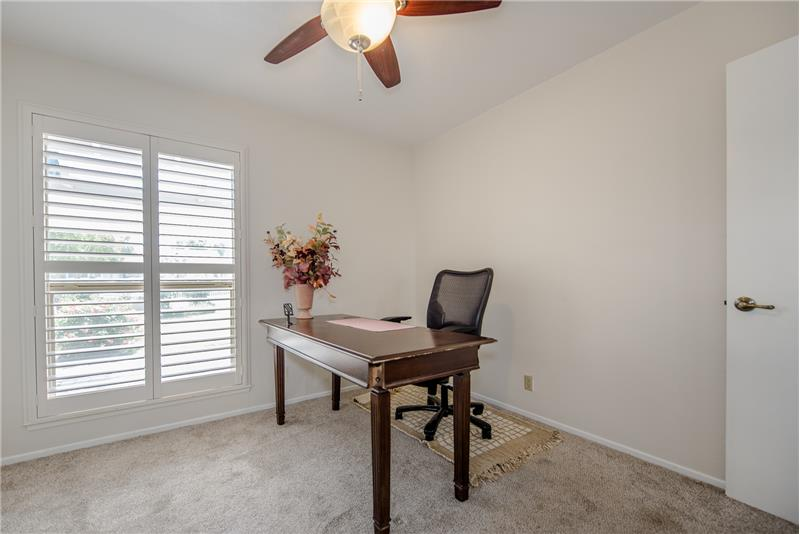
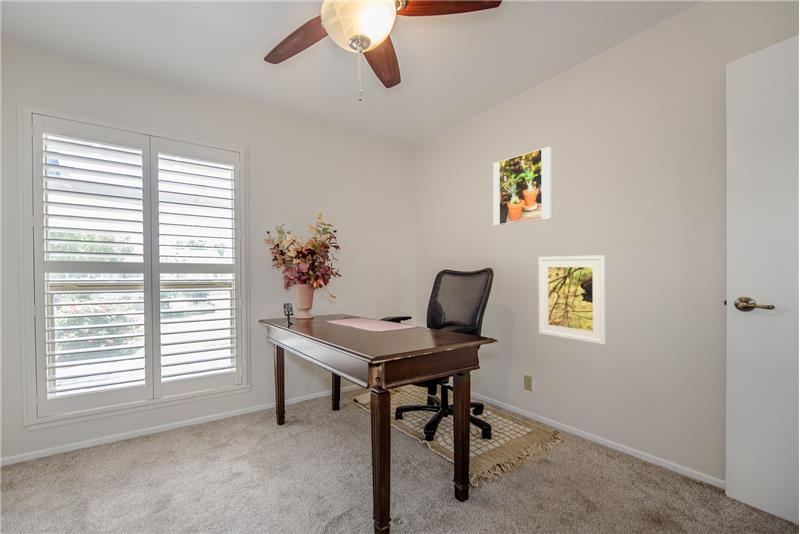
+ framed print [538,254,607,346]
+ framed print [492,146,553,226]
